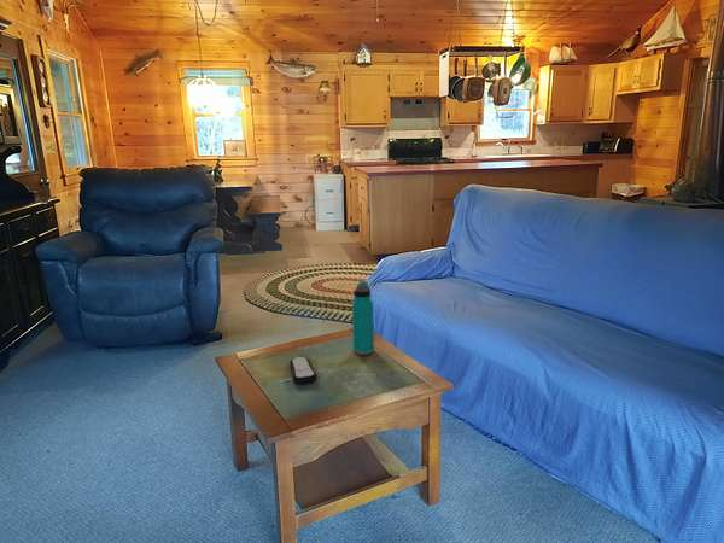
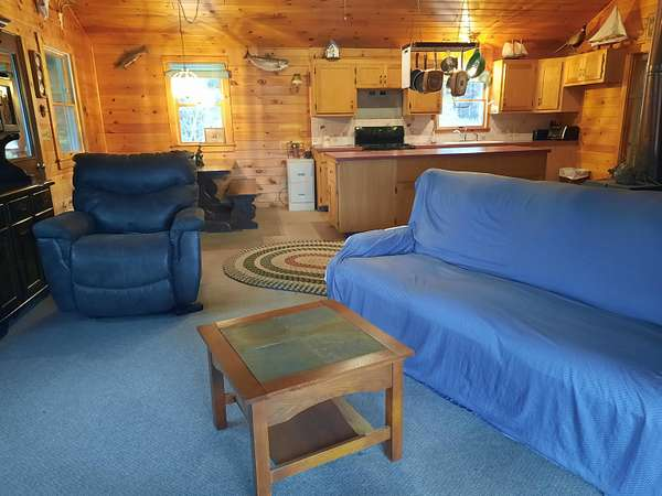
- remote control [288,356,319,385]
- water bottle [351,280,375,356]
